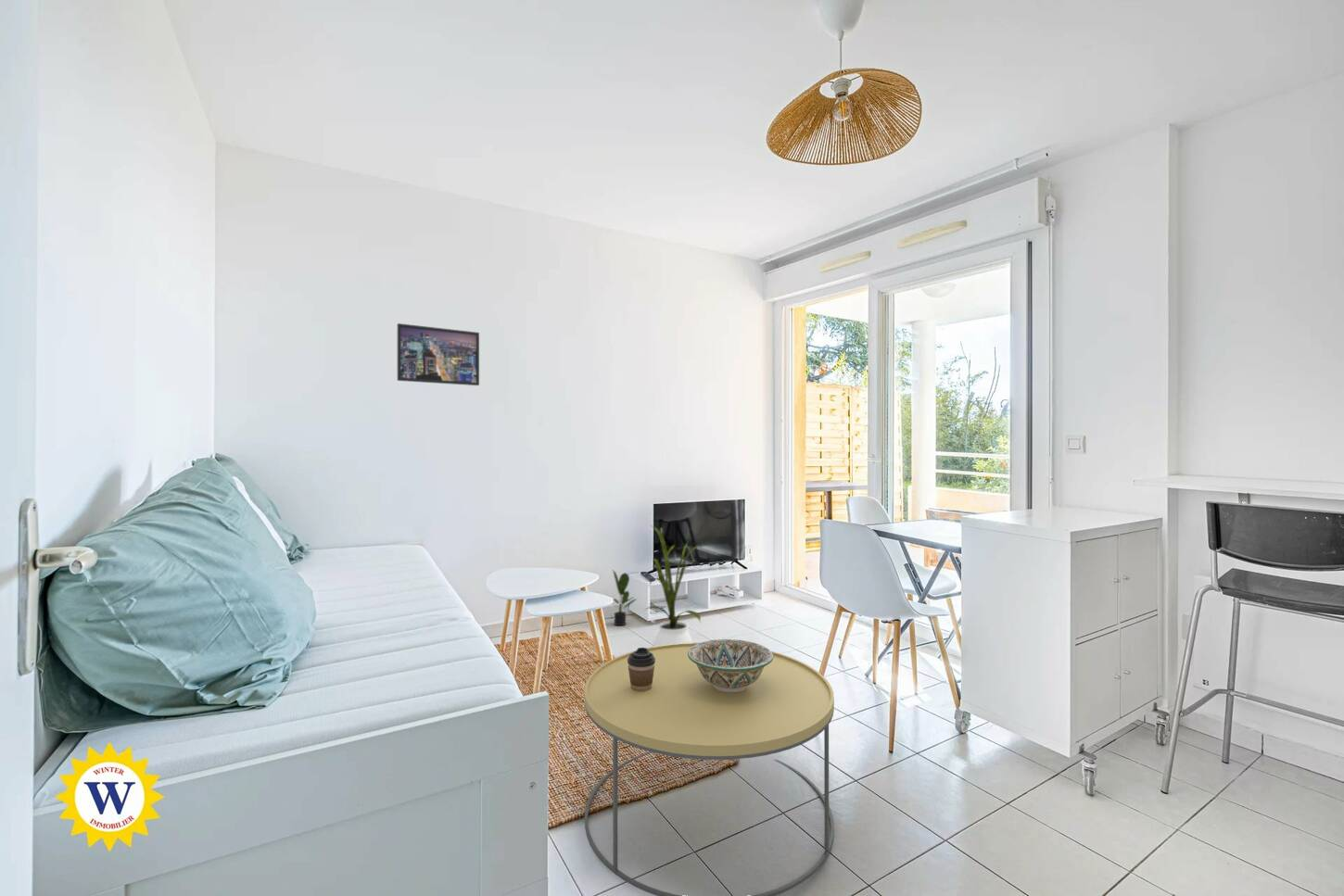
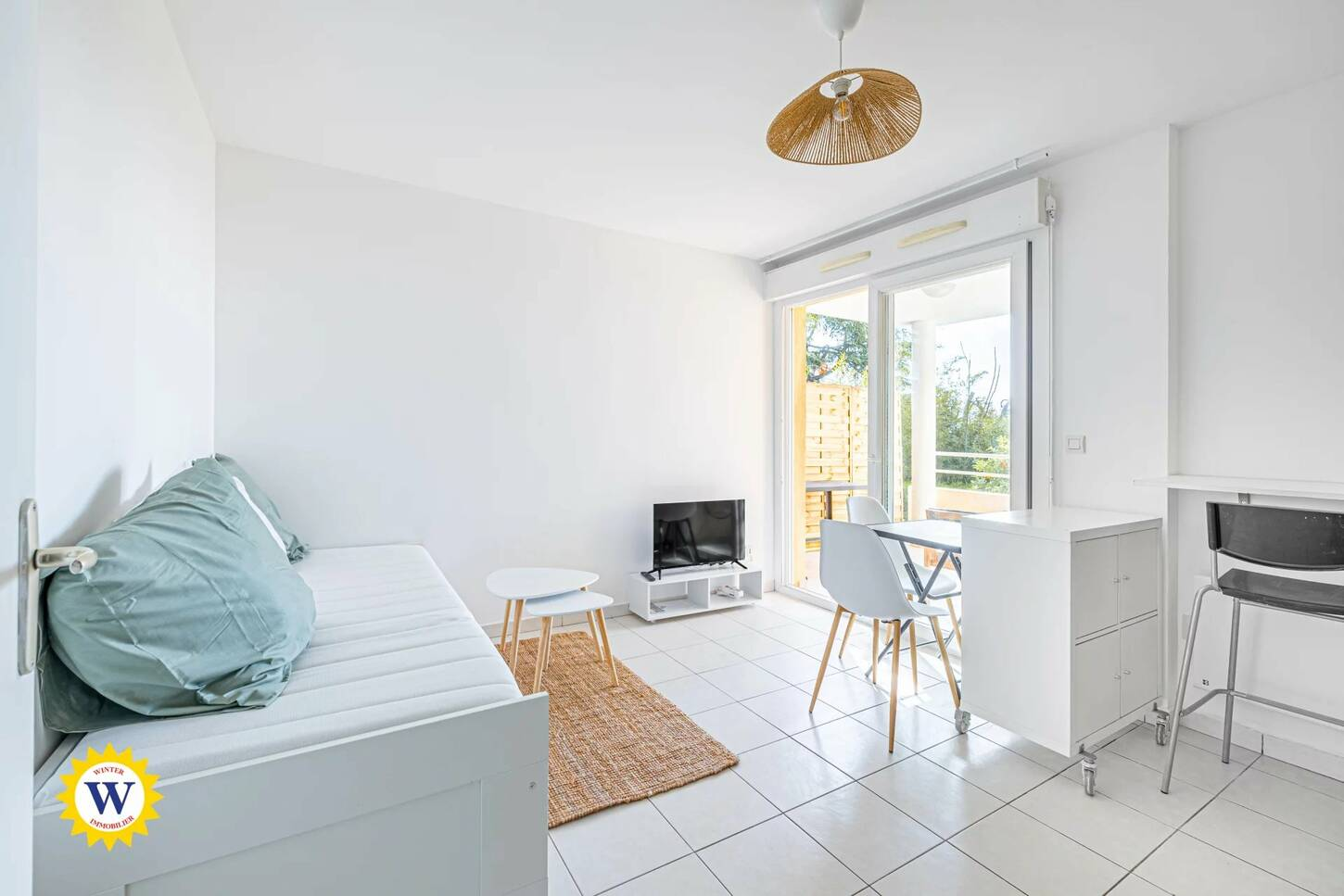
- house plant [644,524,703,647]
- coffee cup [628,647,655,691]
- coffee table [584,642,835,896]
- decorative bowl [688,638,773,693]
- potted plant [612,570,638,626]
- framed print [397,322,480,386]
